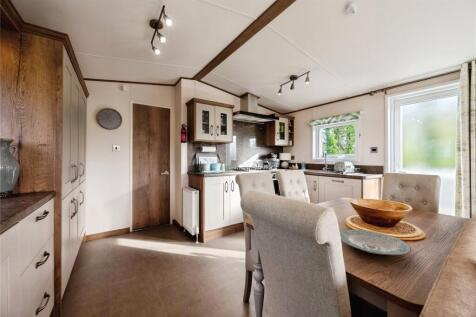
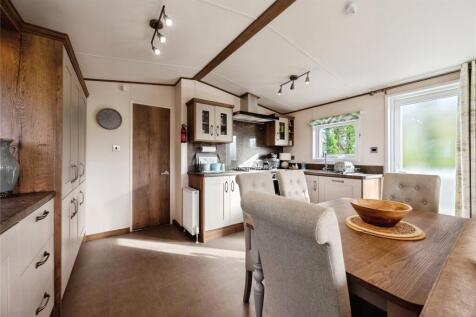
- plate [339,229,412,256]
